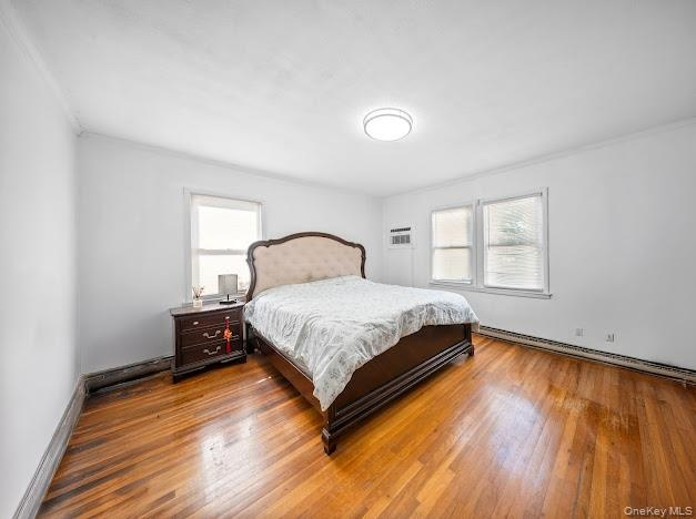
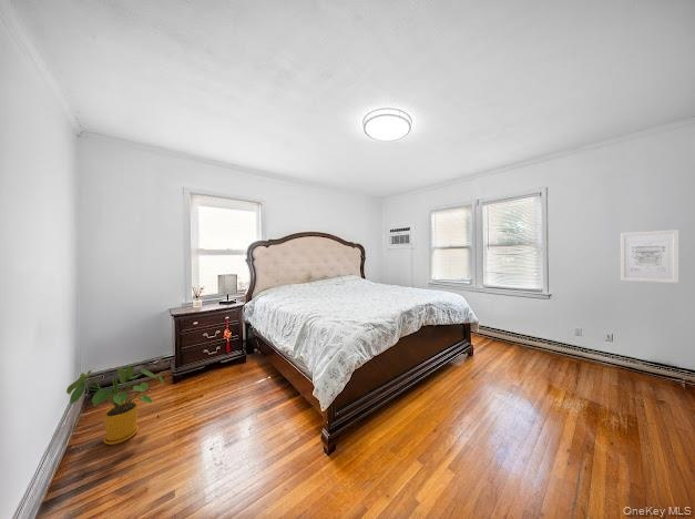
+ wall art [620,228,679,284]
+ house plant [65,366,166,446]
